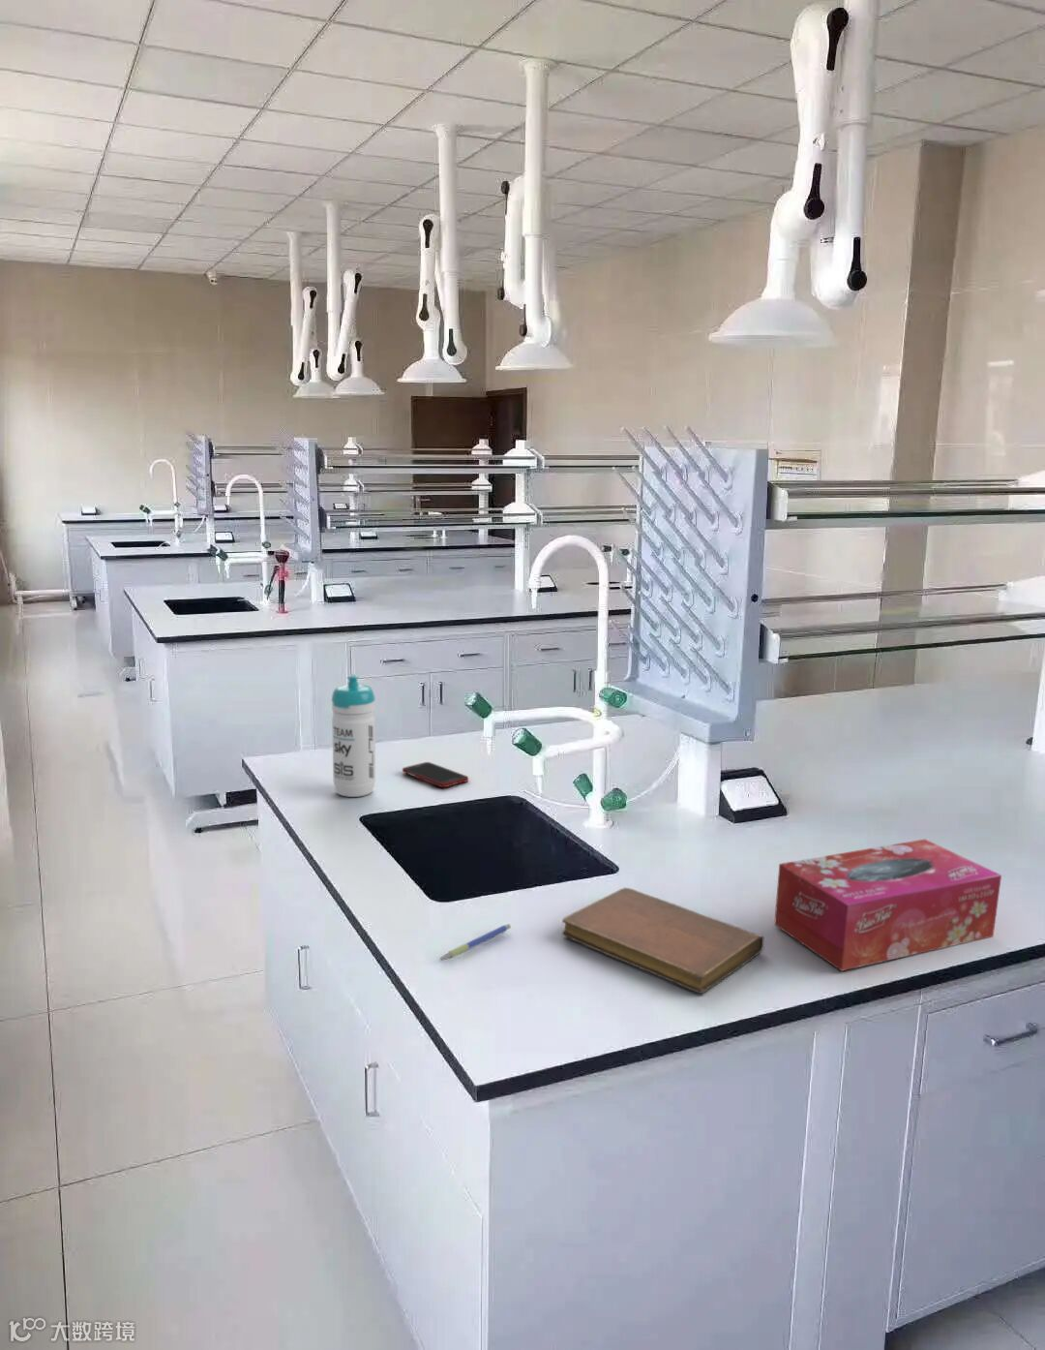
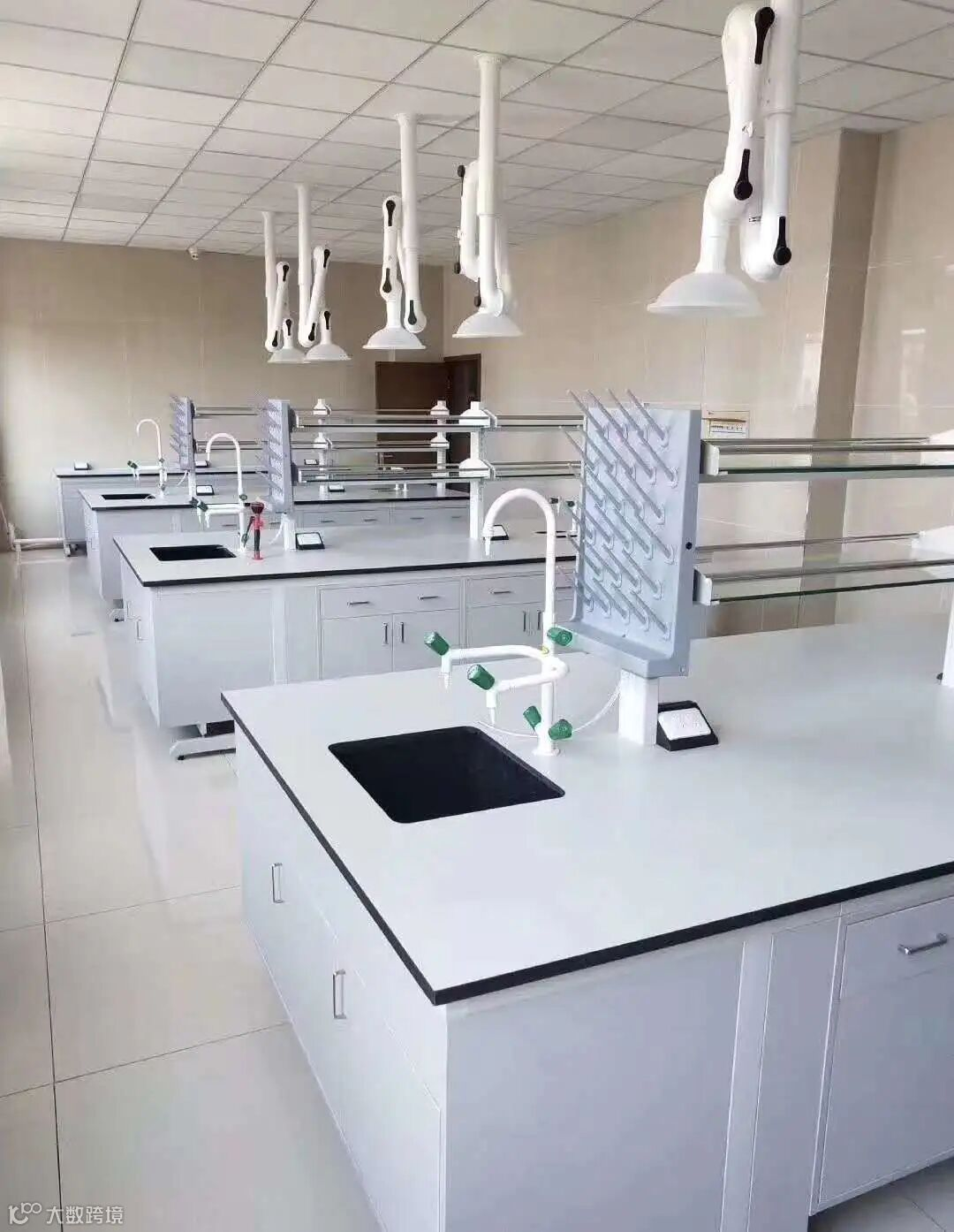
- tissue box [773,838,1002,972]
- cell phone [402,762,469,788]
- pen [439,923,512,962]
- notebook [561,888,766,995]
- water bottle [331,674,377,798]
